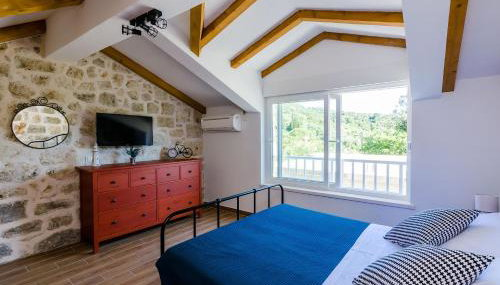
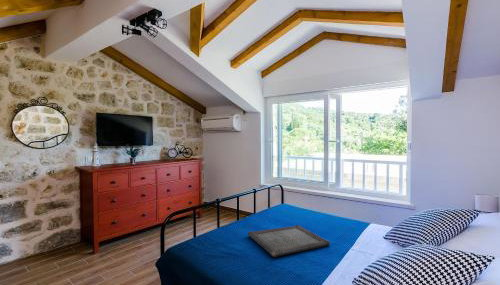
+ serving tray [247,224,331,258]
